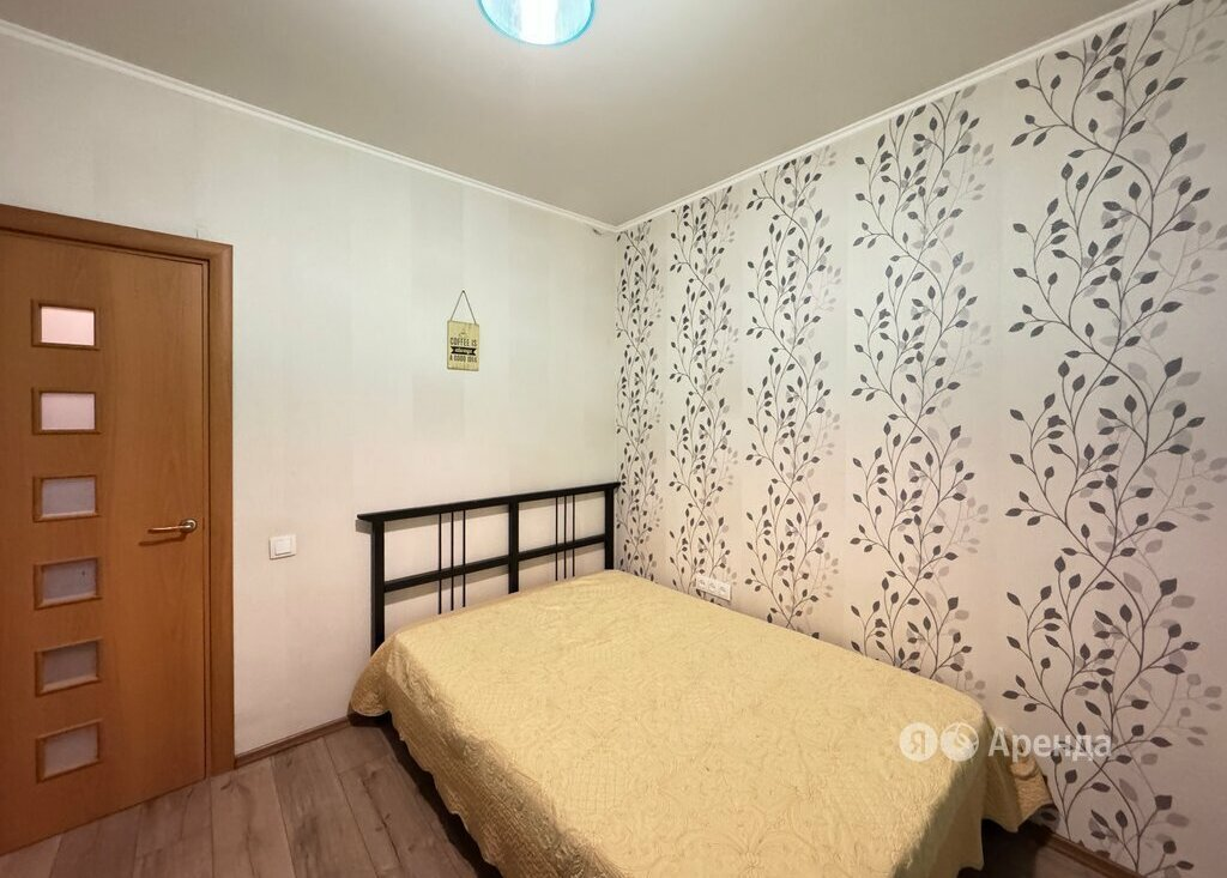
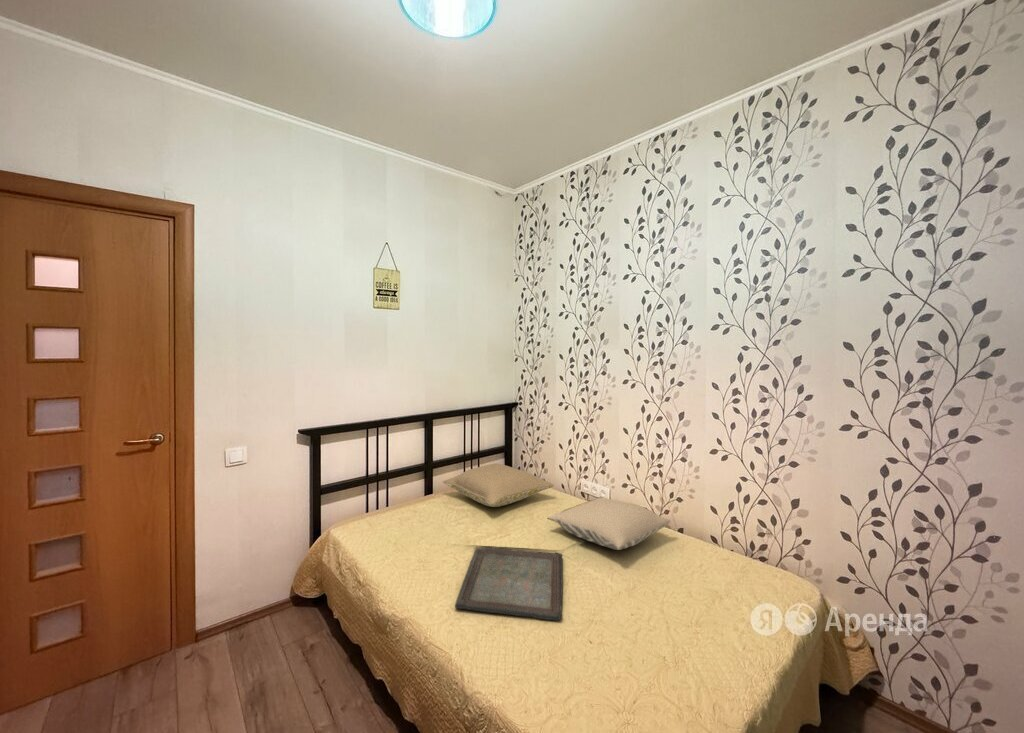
+ serving tray [454,546,564,621]
+ pillow [546,496,672,551]
+ pillow [442,462,555,508]
